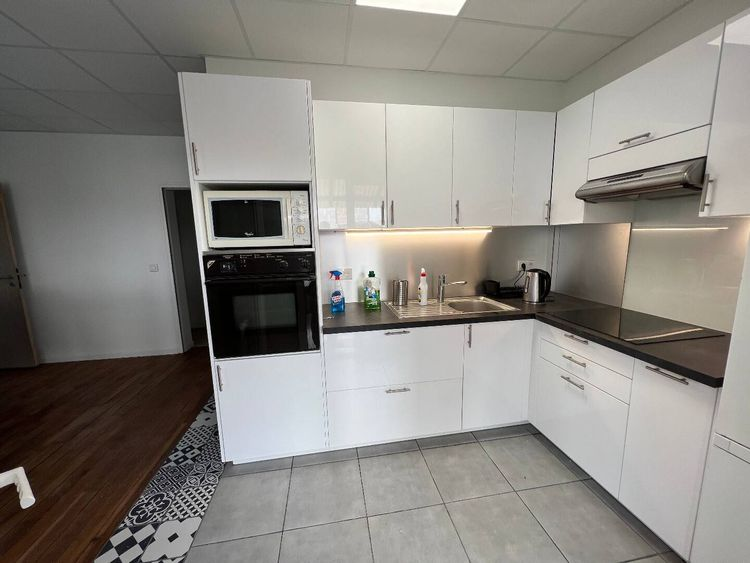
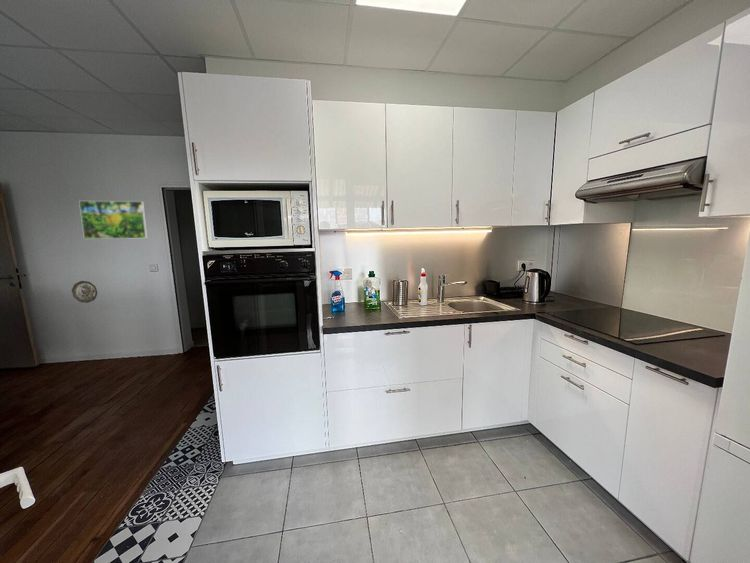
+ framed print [78,200,148,240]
+ decorative plate [71,280,98,304]
